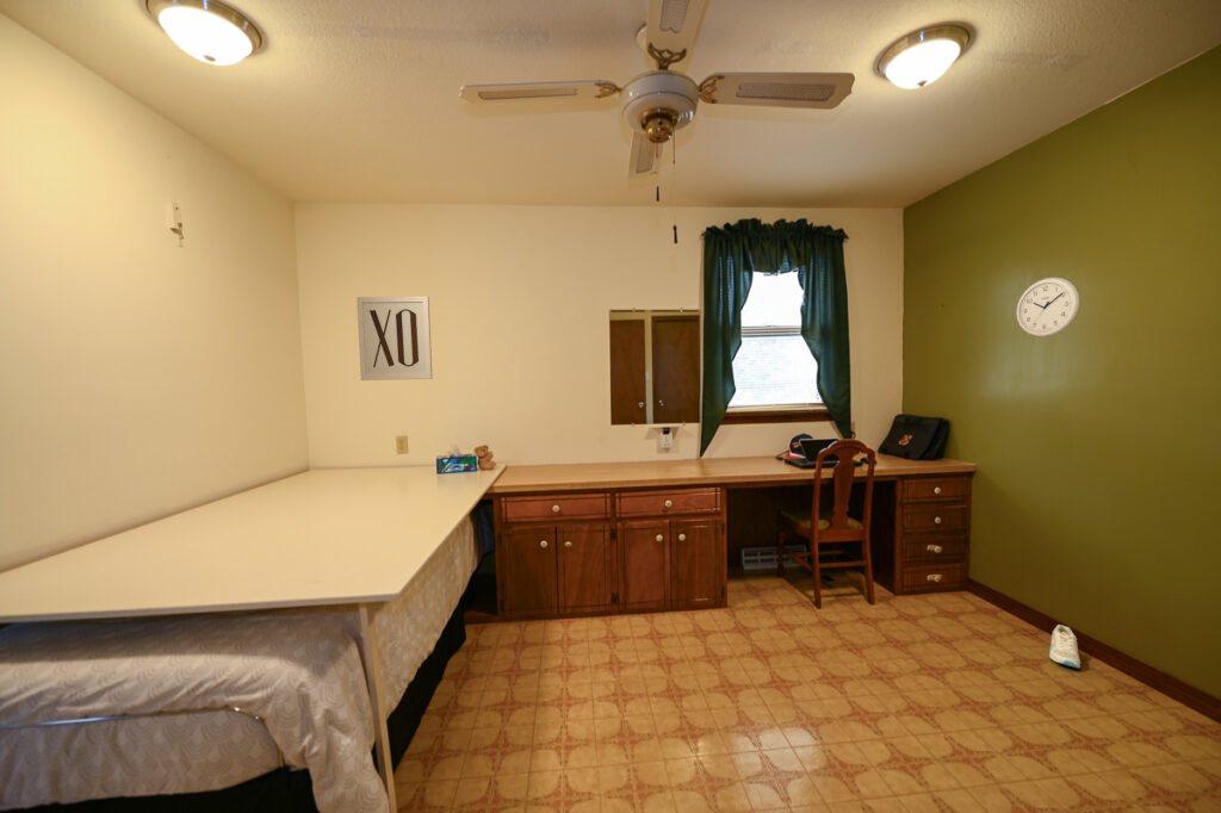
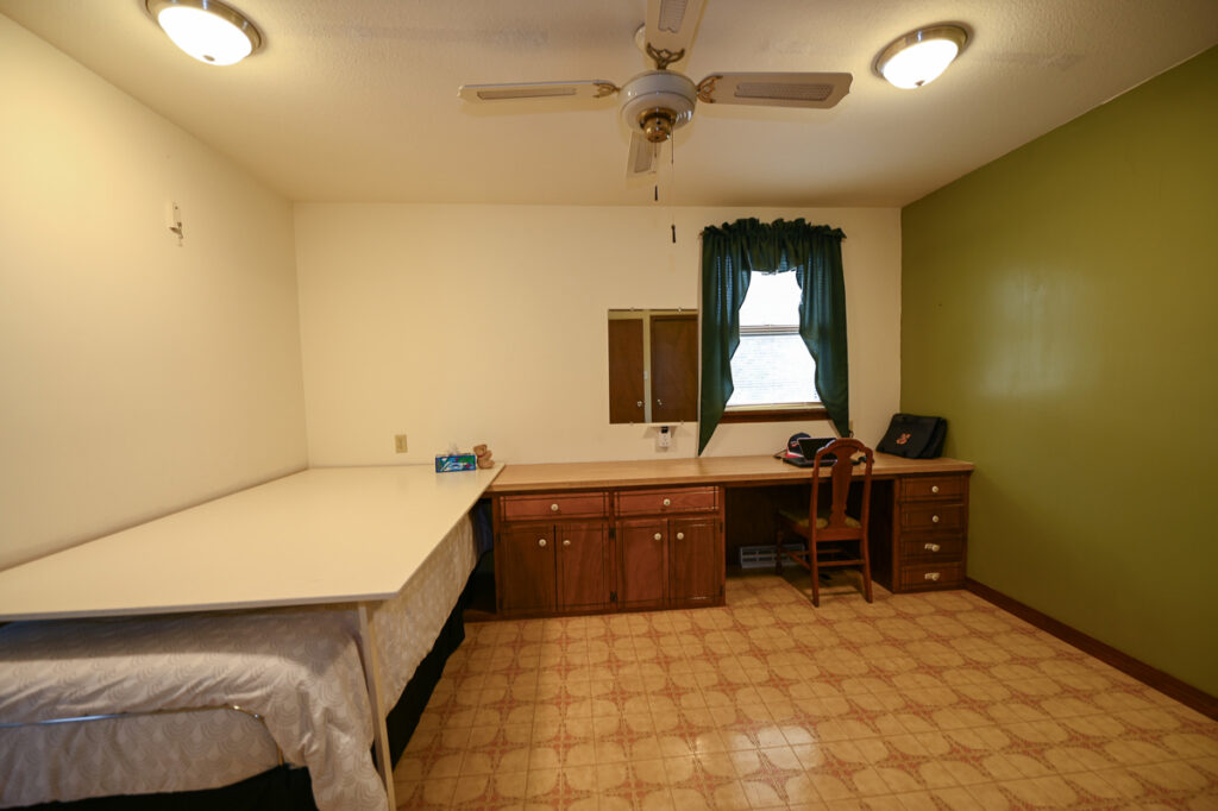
- wall art [355,296,434,381]
- sneaker [1048,623,1081,669]
- wall clock [1015,277,1081,339]
